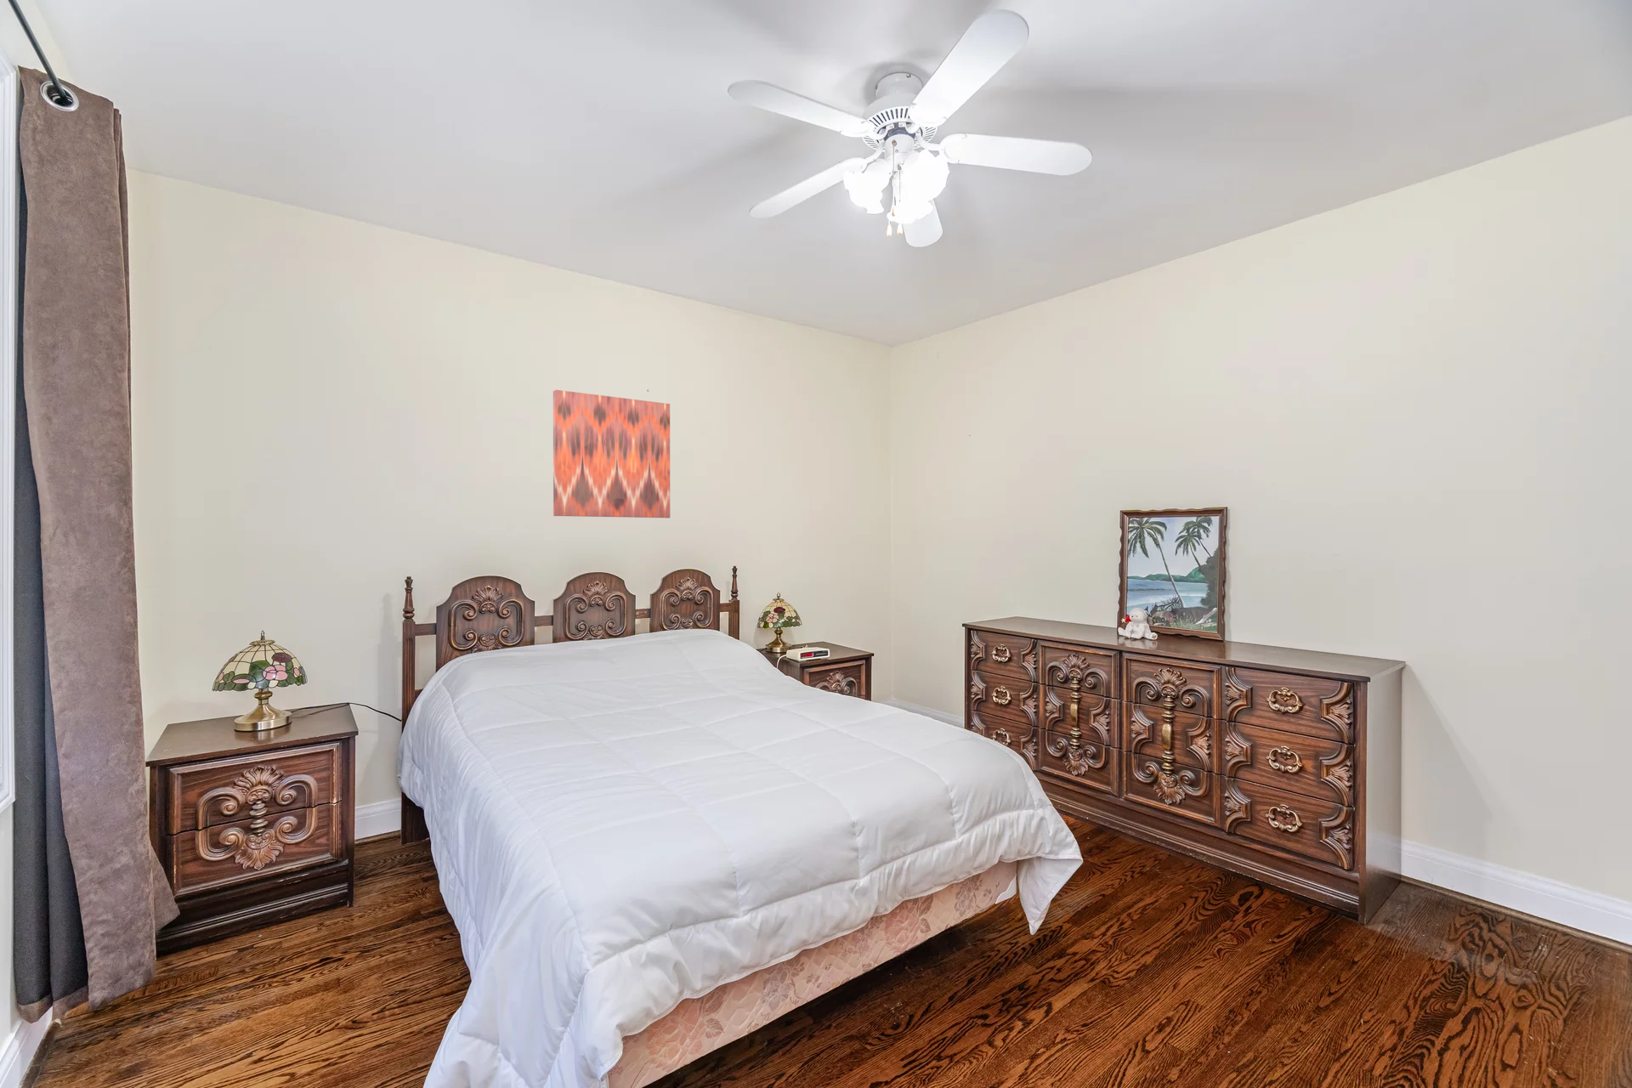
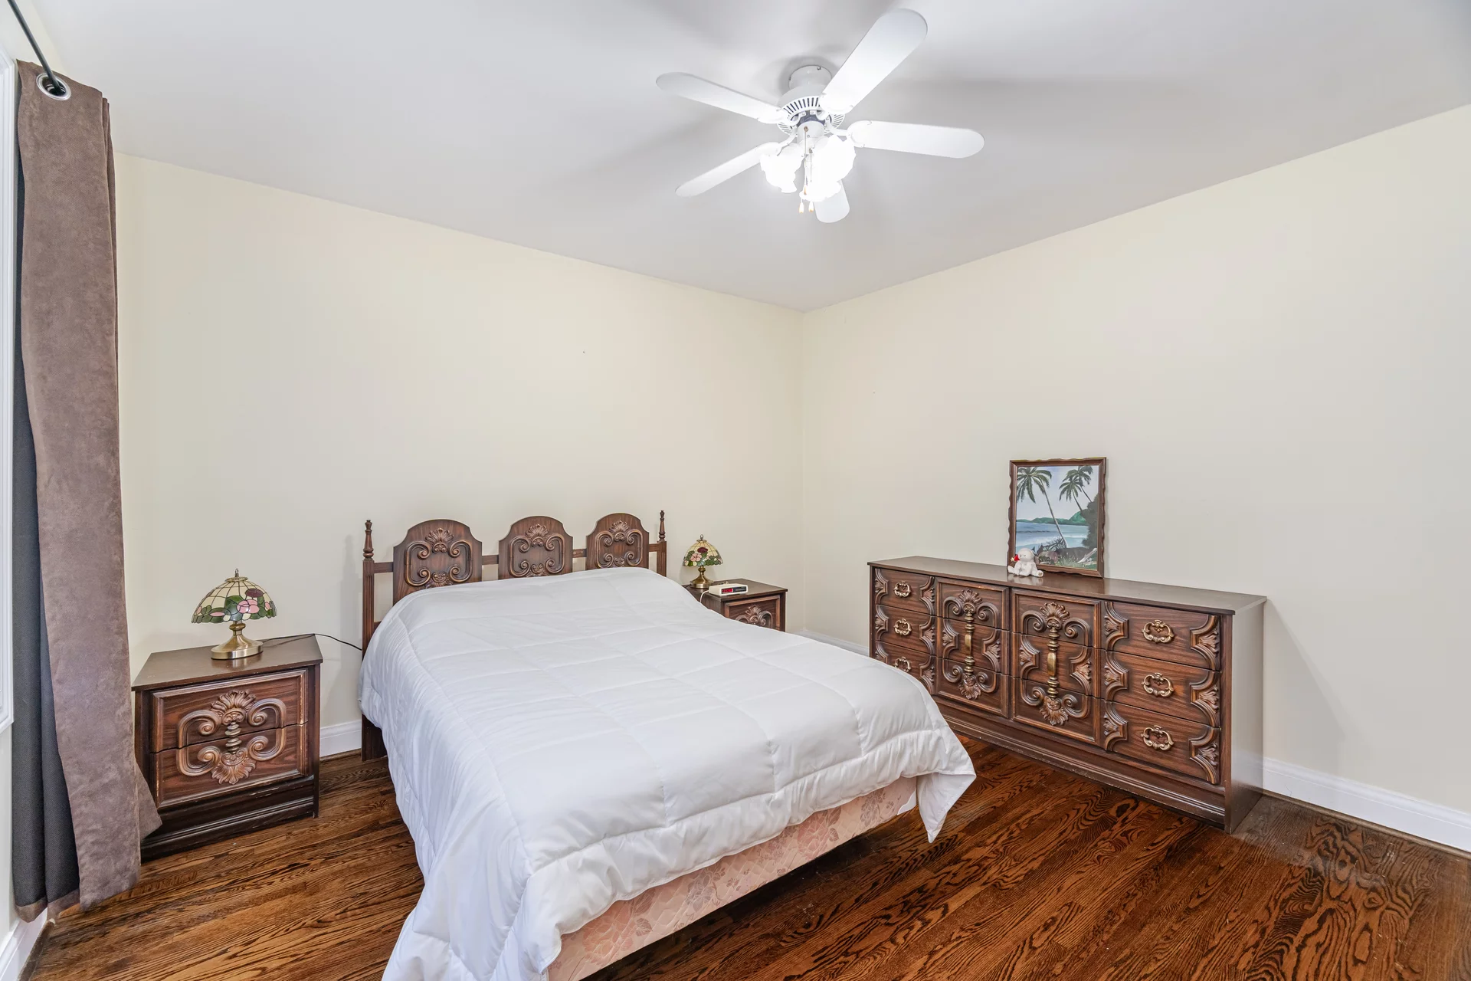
- wall art [552,390,670,518]
